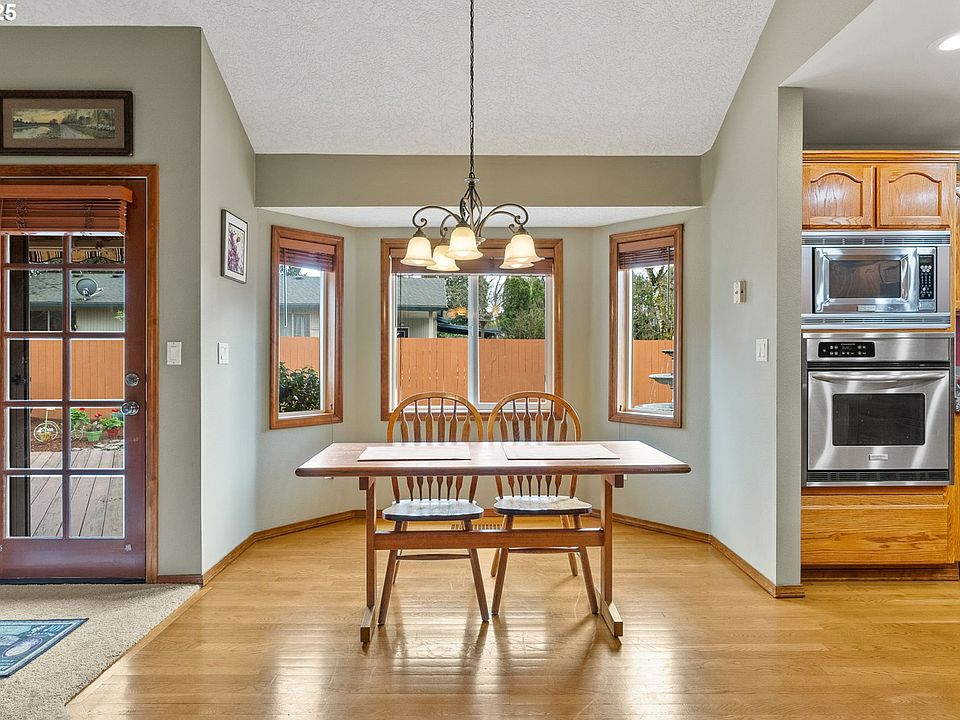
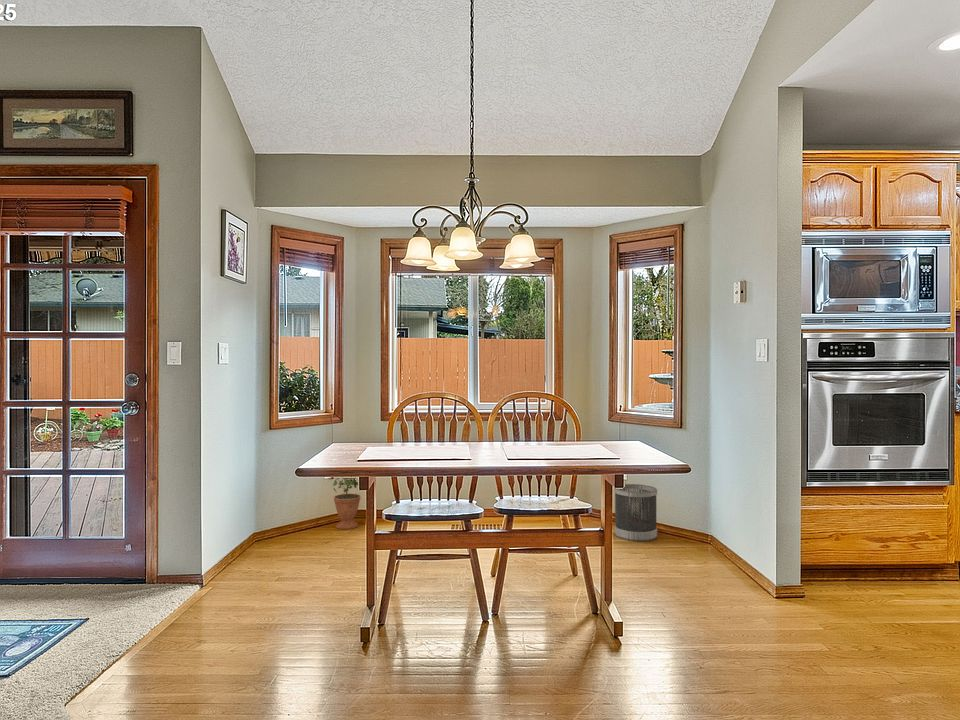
+ wastebasket [613,483,658,542]
+ potted plant [329,477,362,530]
